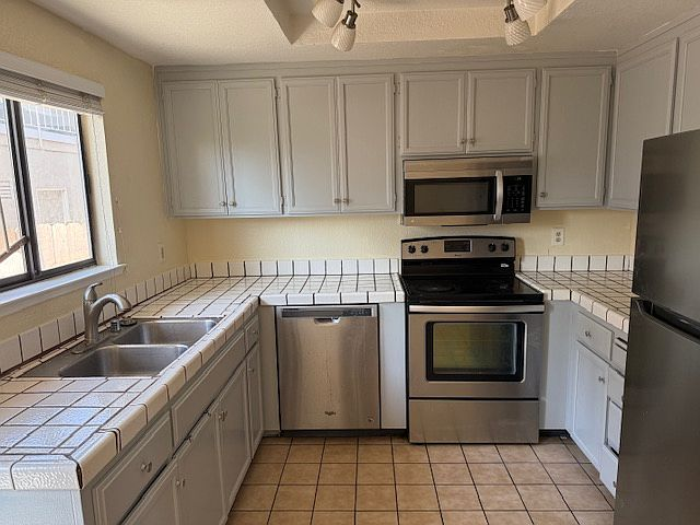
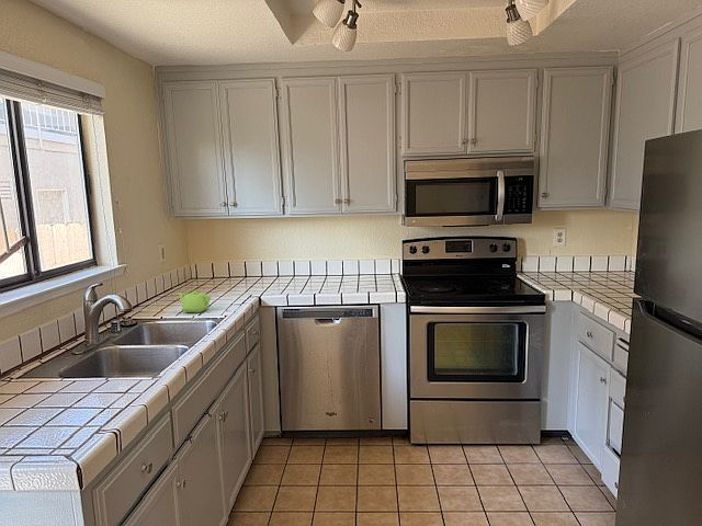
+ teapot [177,290,212,313]
